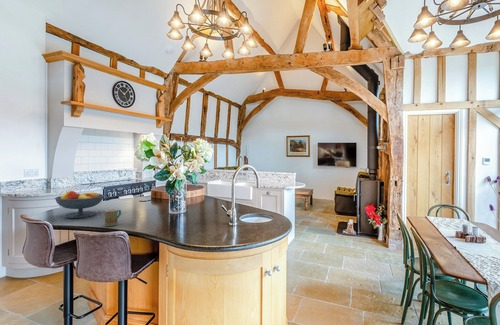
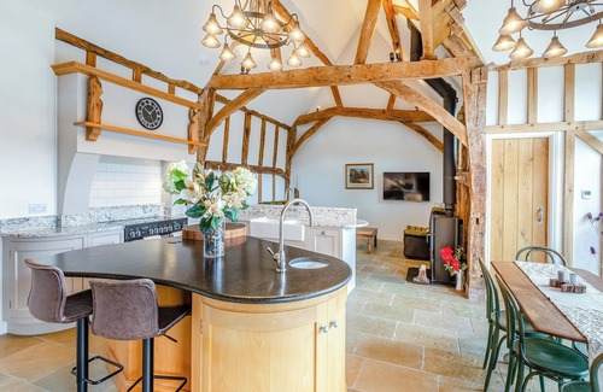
- mug [104,208,122,227]
- fruit bowl [54,190,105,219]
